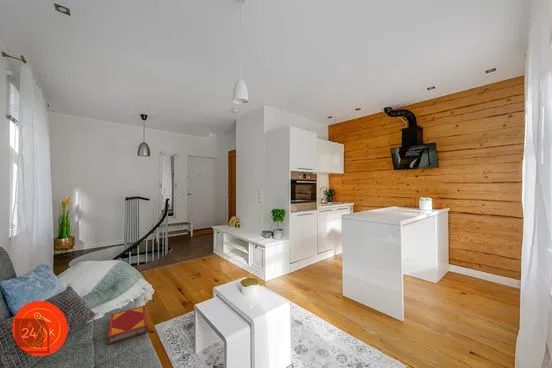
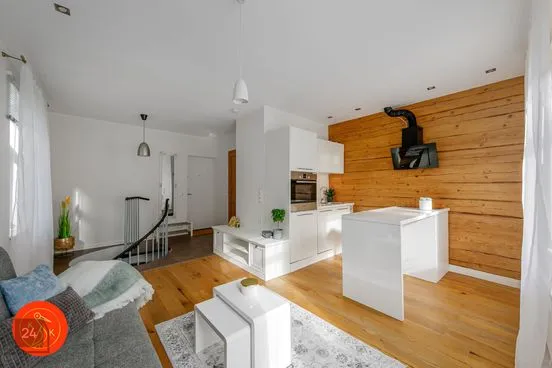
- hardback book [106,305,148,345]
